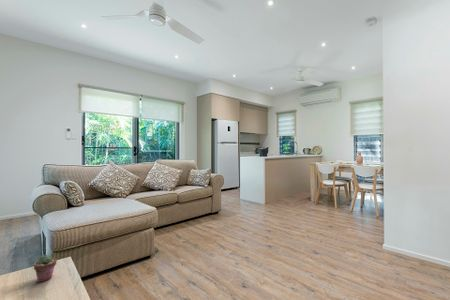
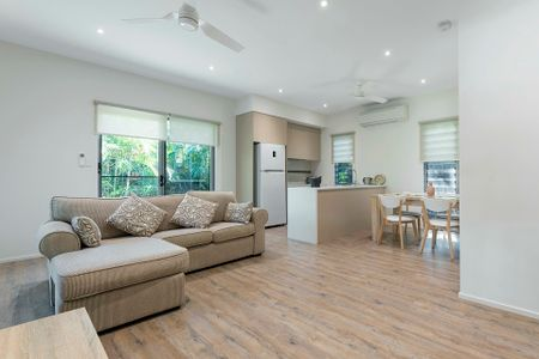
- potted succulent [33,253,58,283]
